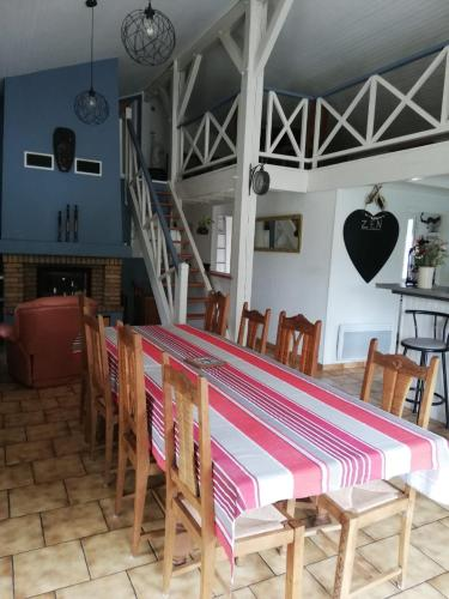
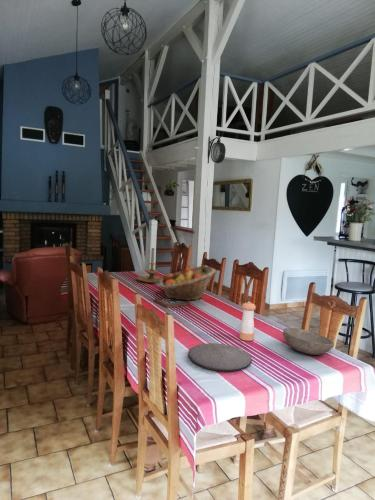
+ plate [187,342,253,372]
+ bowl [282,327,335,356]
+ candle holder [136,247,163,283]
+ pepper shaker [238,301,257,342]
+ fruit basket [159,265,217,302]
